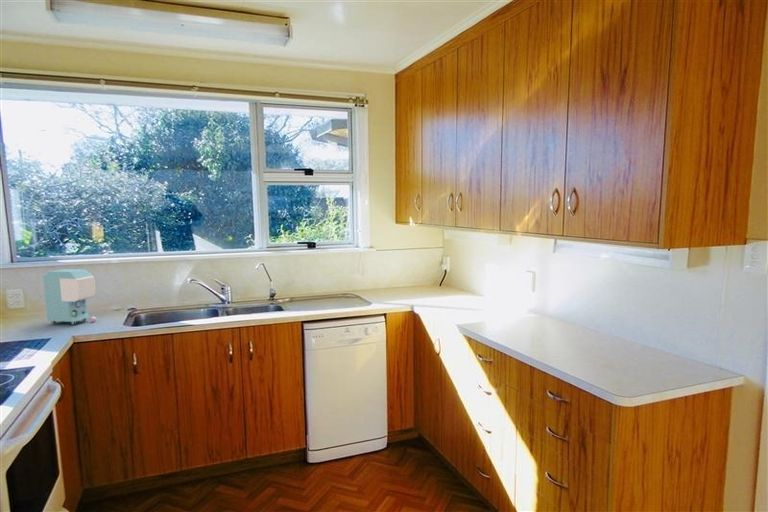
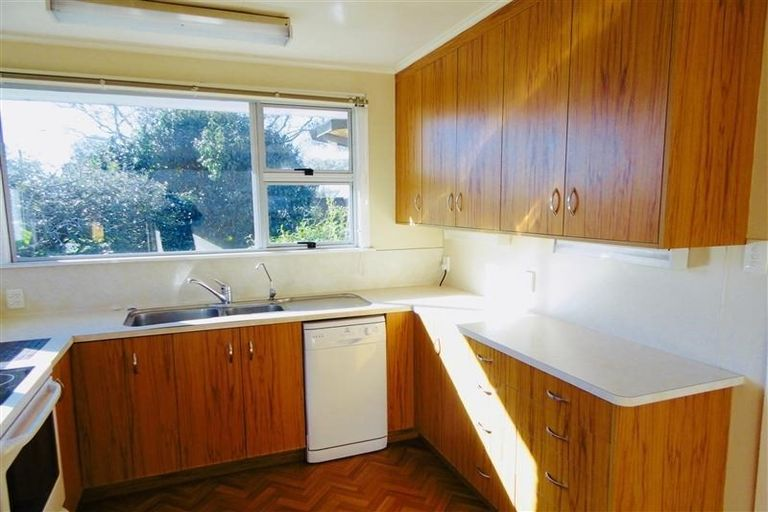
- dispenser [42,268,97,326]
